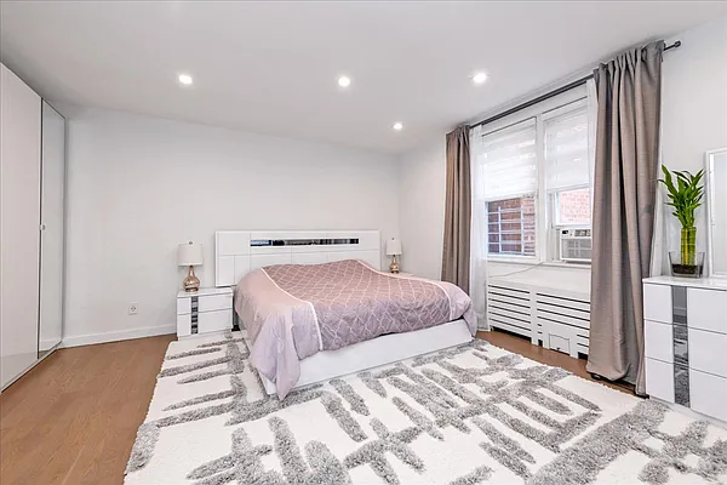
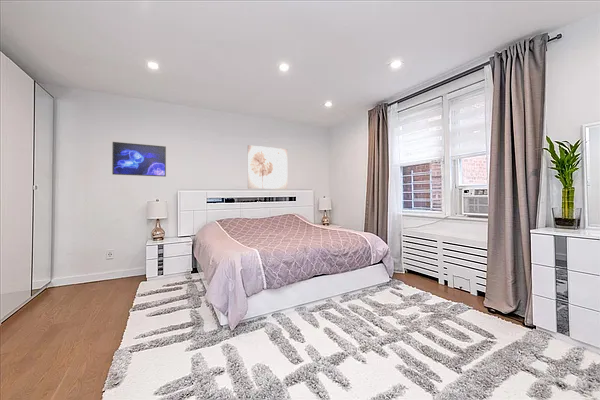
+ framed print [111,141,167,178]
+ wall art [247,144,288,190]
